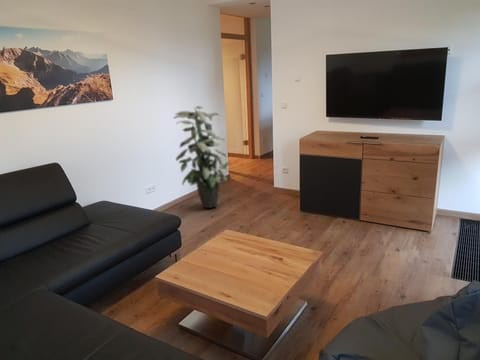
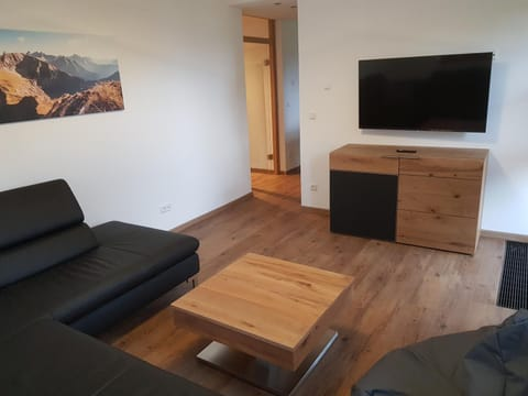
- indoor plant [172,105,231,209]
